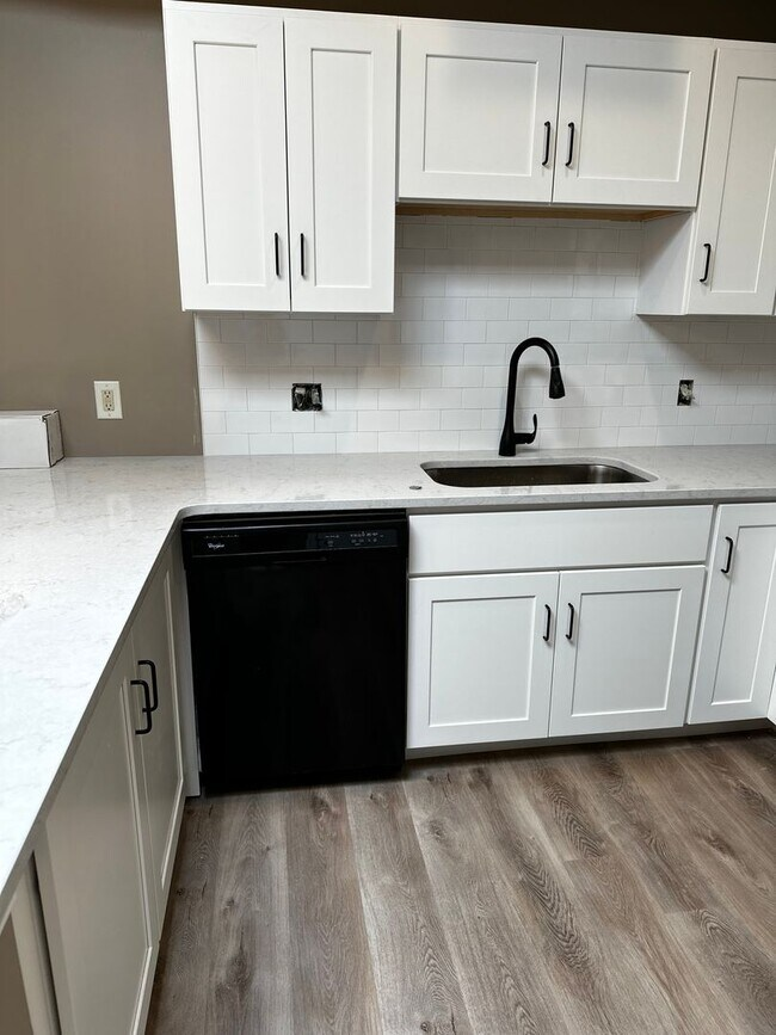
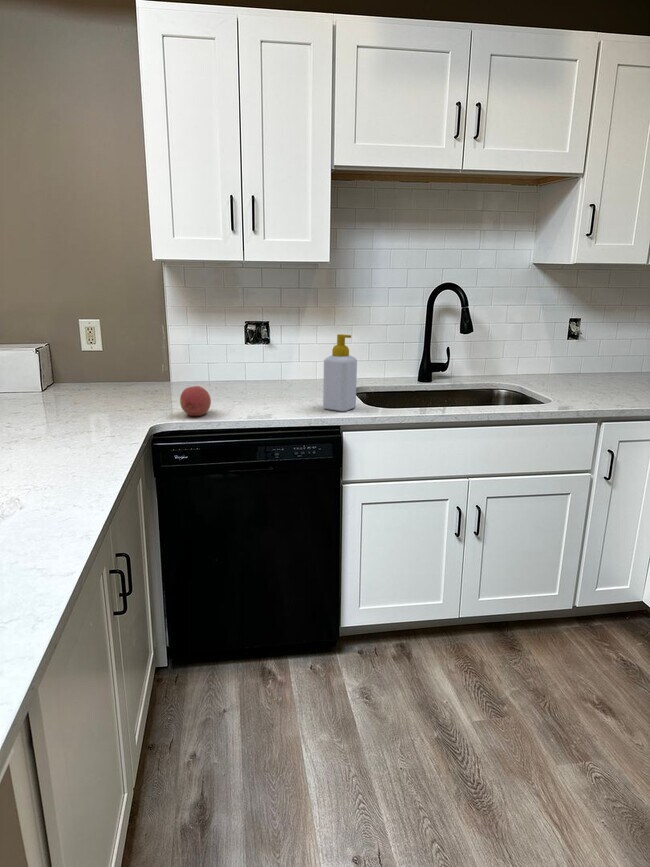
+ soap bottle [322,333,358,412]
+ fruit [179,385,212,417]
